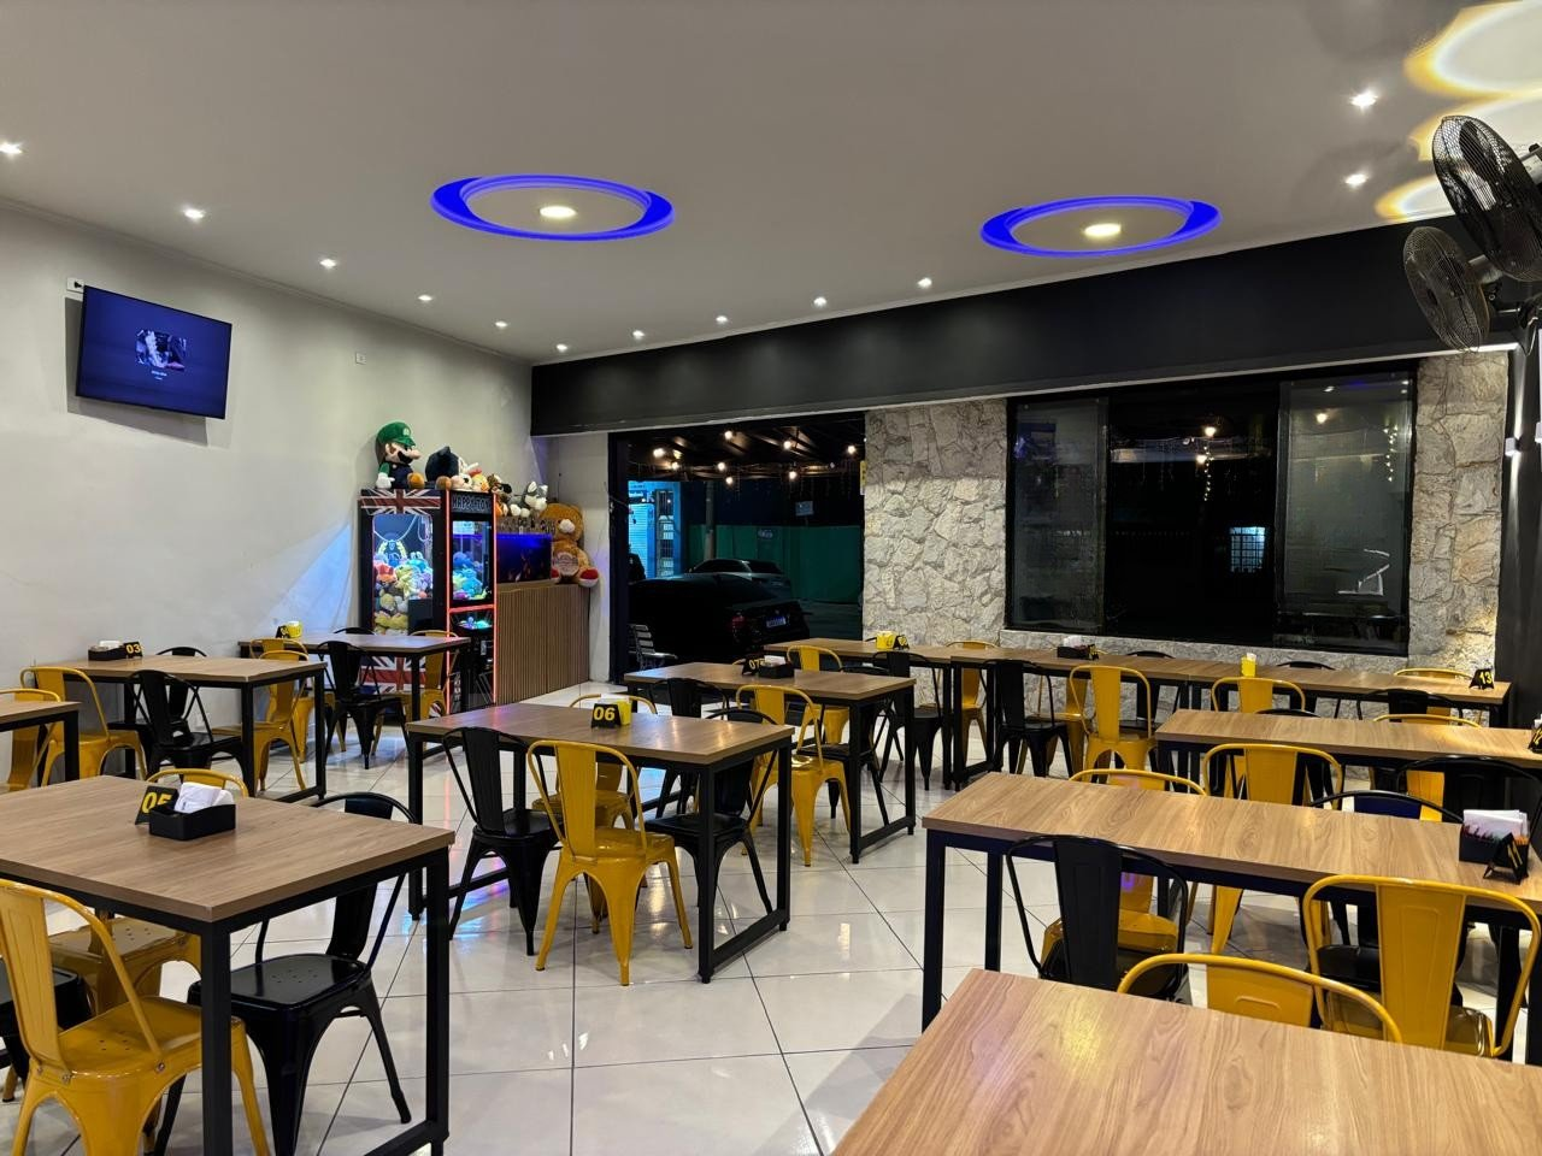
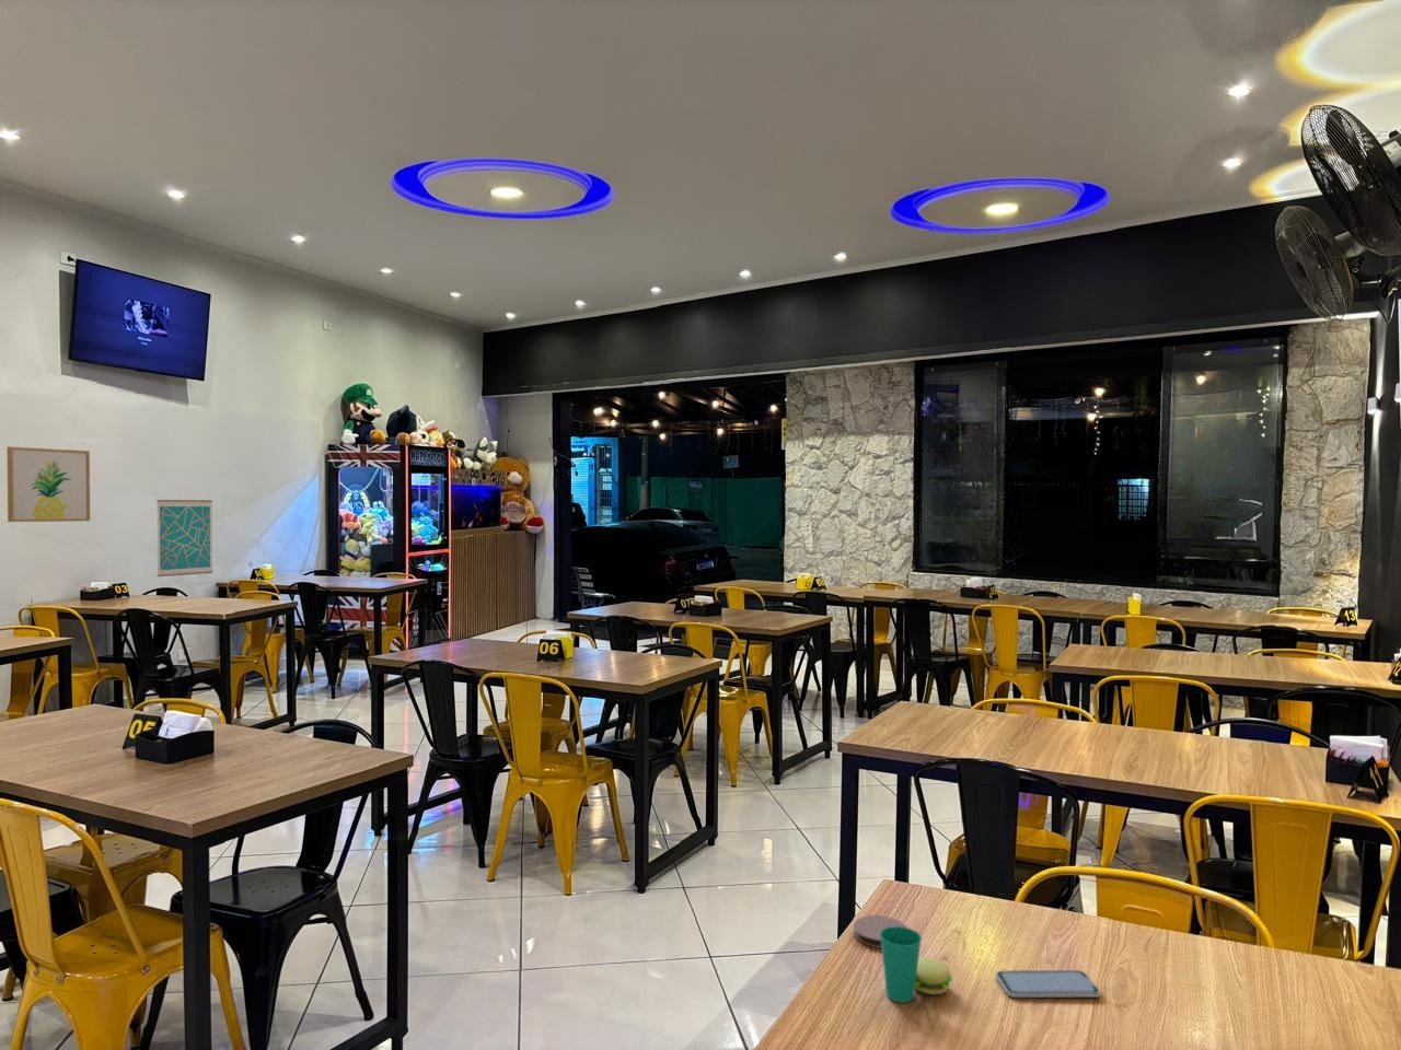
+ wall art [156,499,213,578]
+ cup [880,926,953,1004]
+ smartphone [995,969,1101,998]
+ coaster [853,914,909,950]
+ wall art [6,447,90,523]
